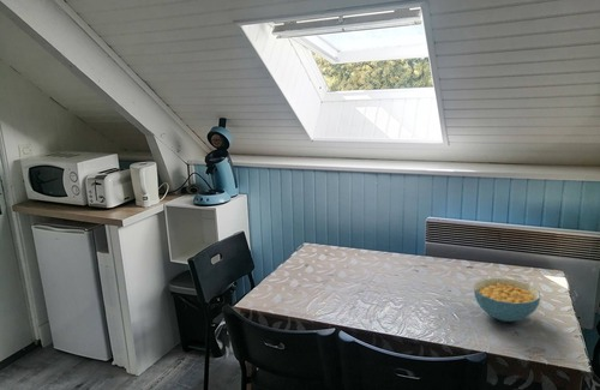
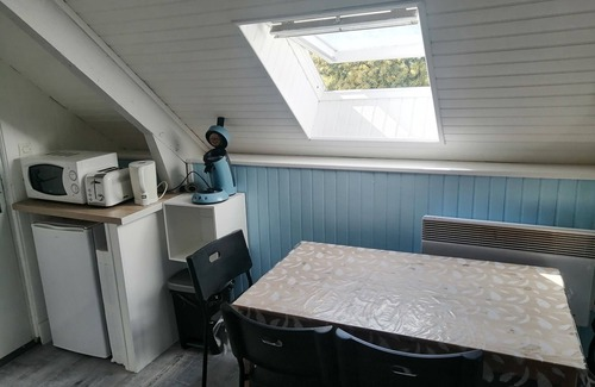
- cereal bowl [473,277,541,323]
